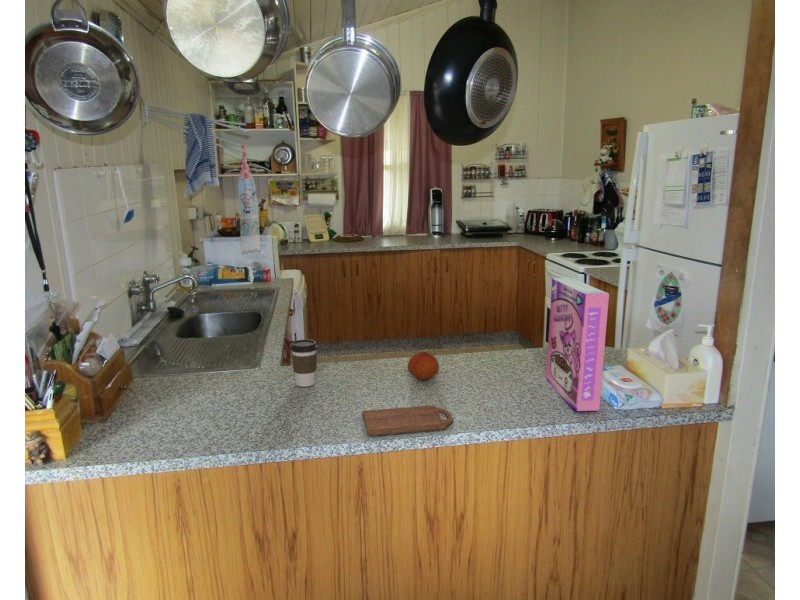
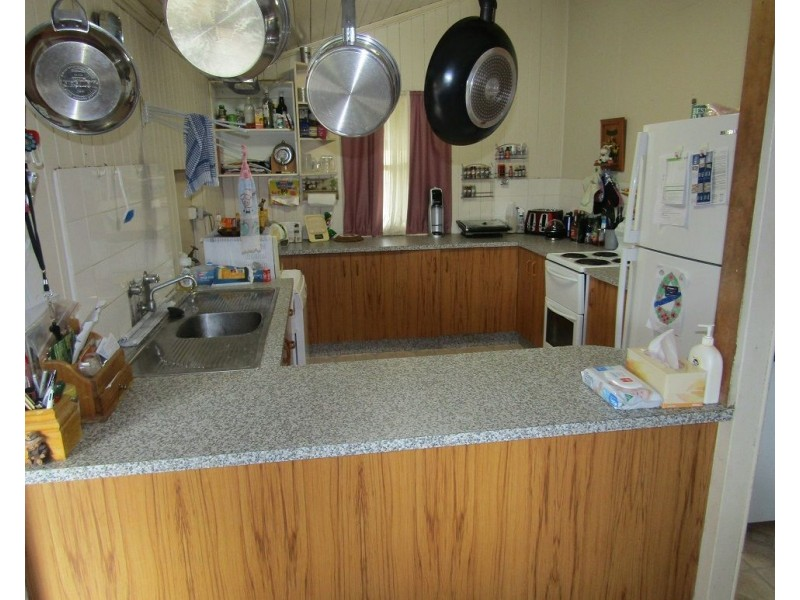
- cereal box [545,277,610,412]
- cutting board [361,405,454,437]
- coffee cup [290,338,319,388]
- fruit [407,351,440,381]
